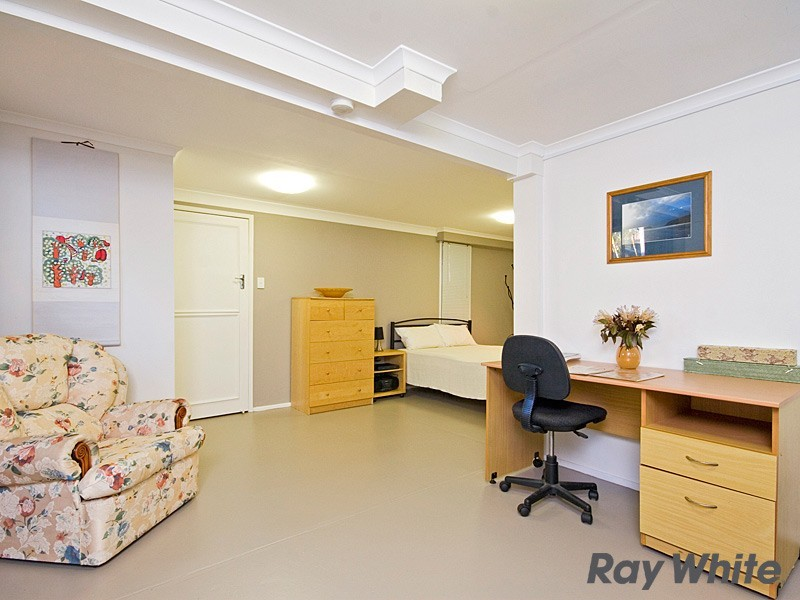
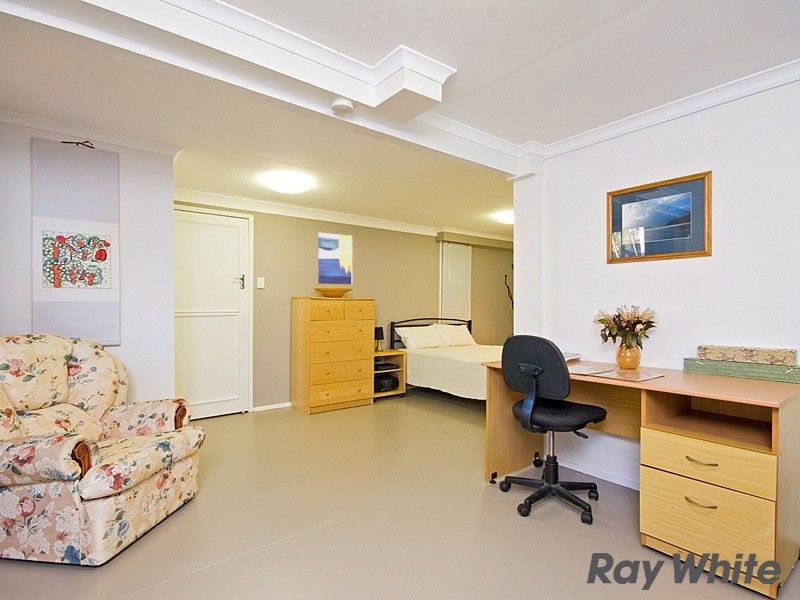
+ wall art [317,232,353,285]
